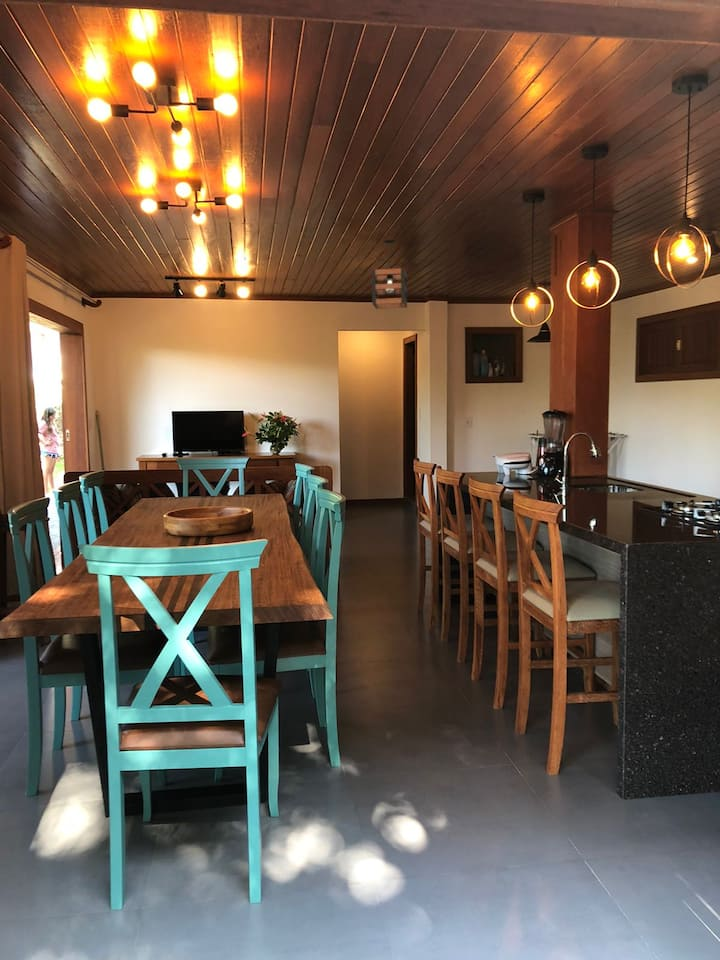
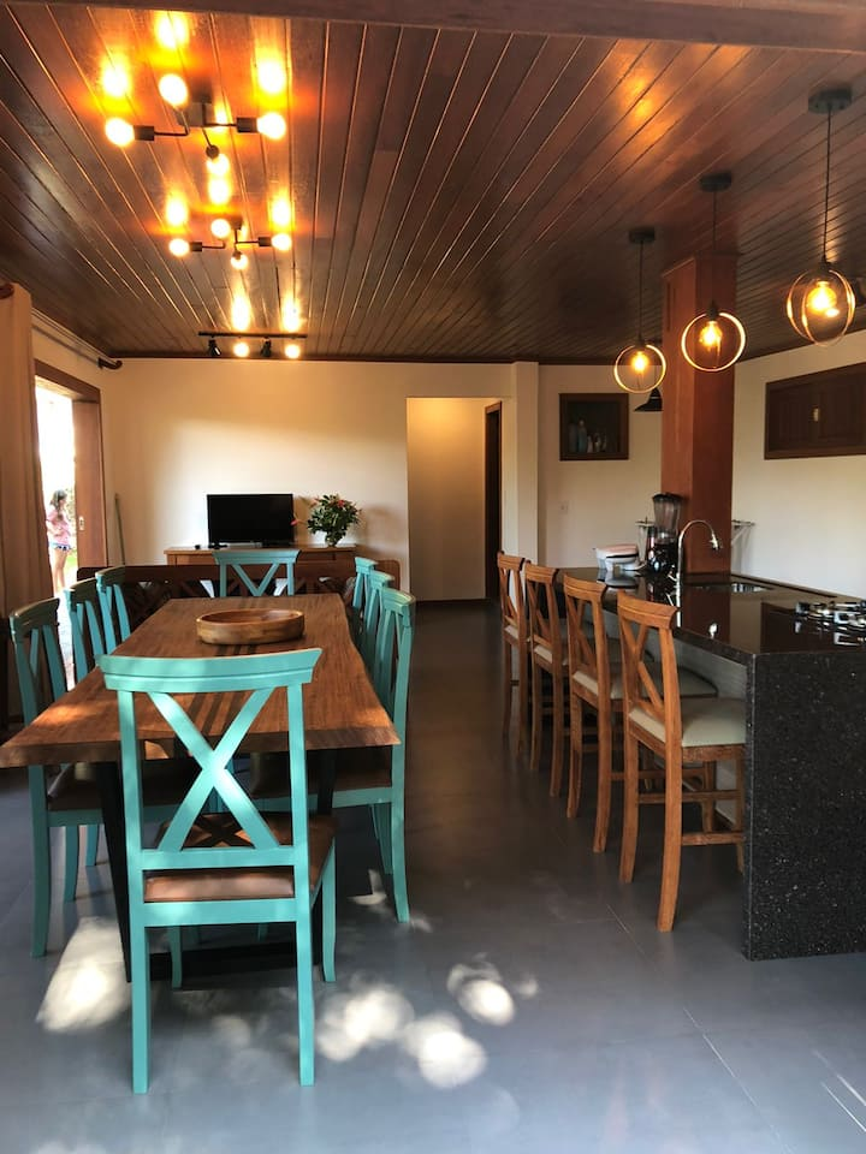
- pendant light [371,238,408,310]
